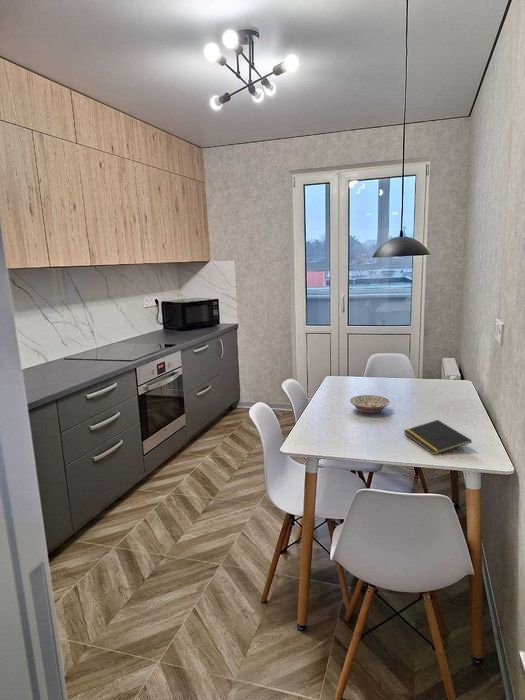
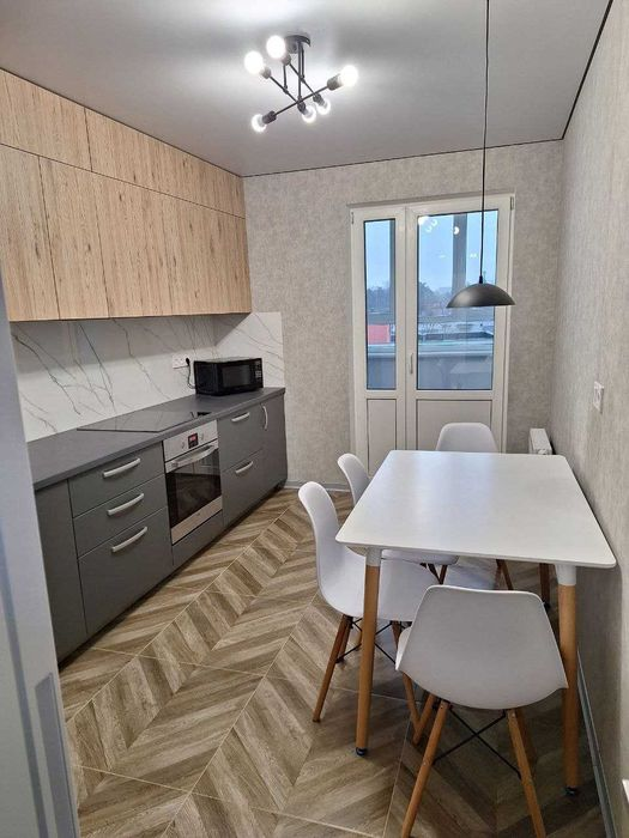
- notepad [402,419,473,456]
- bowl [349,394,391,414]
